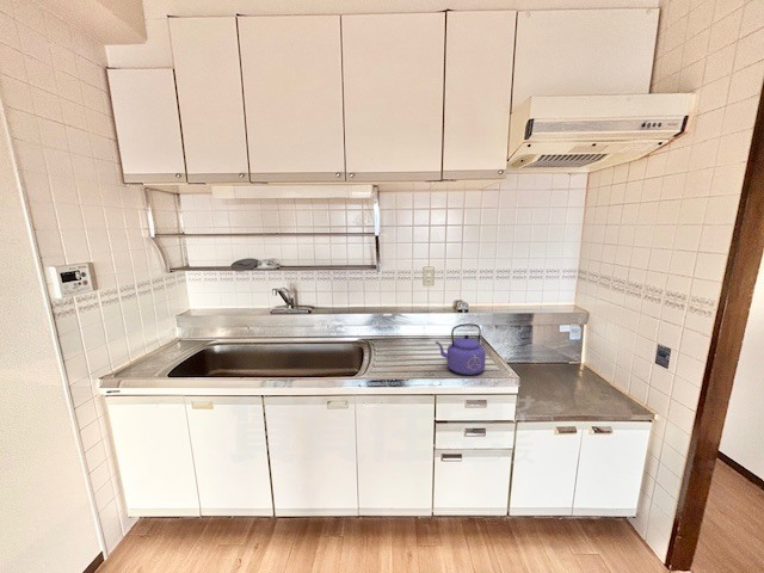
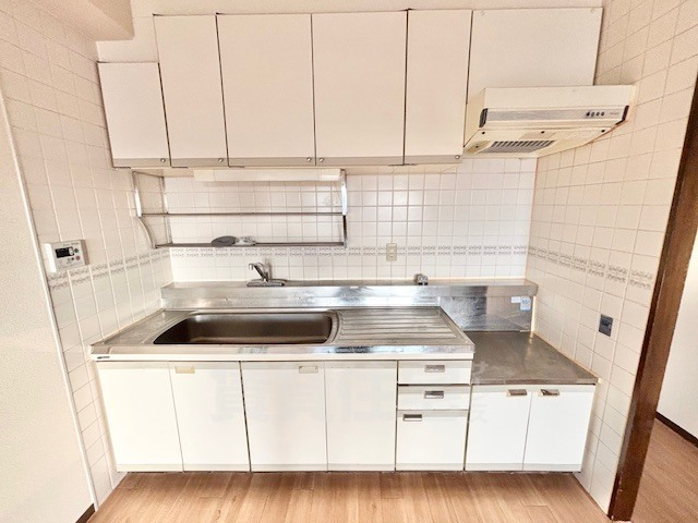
- kettle [435,322,487,376]
